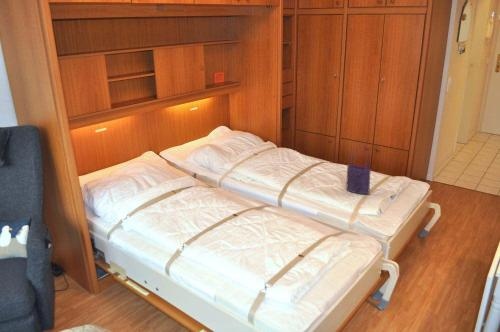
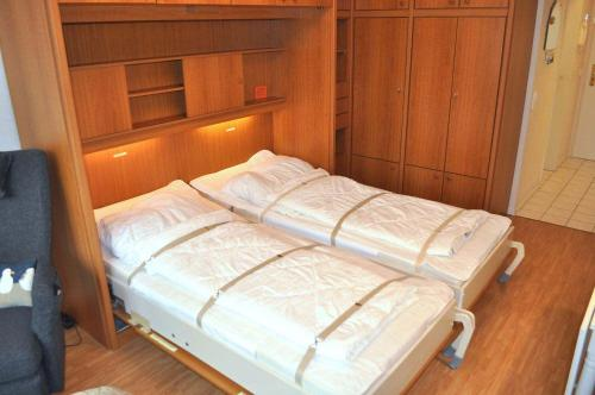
- tote bag [346,142,372,195]
